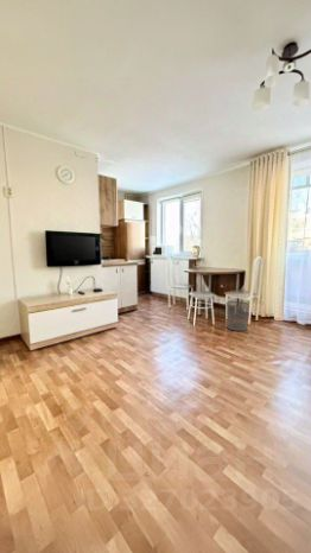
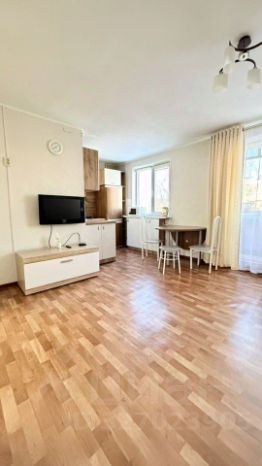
- waste bin [226,300,250,332]
